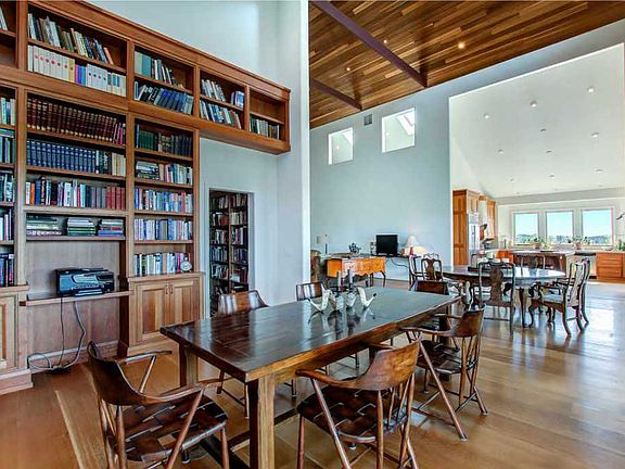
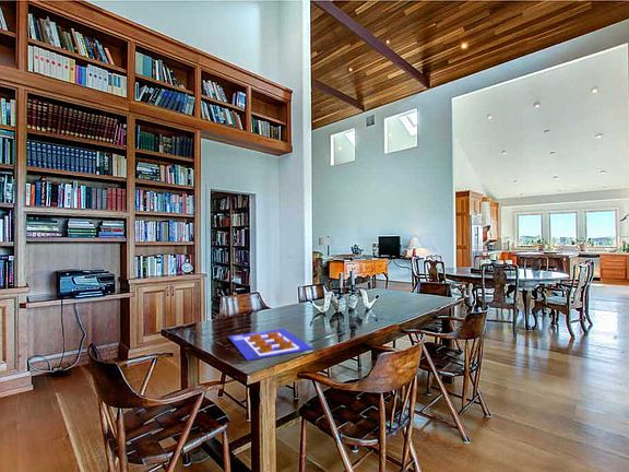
+ poster [227,328,314,362]
